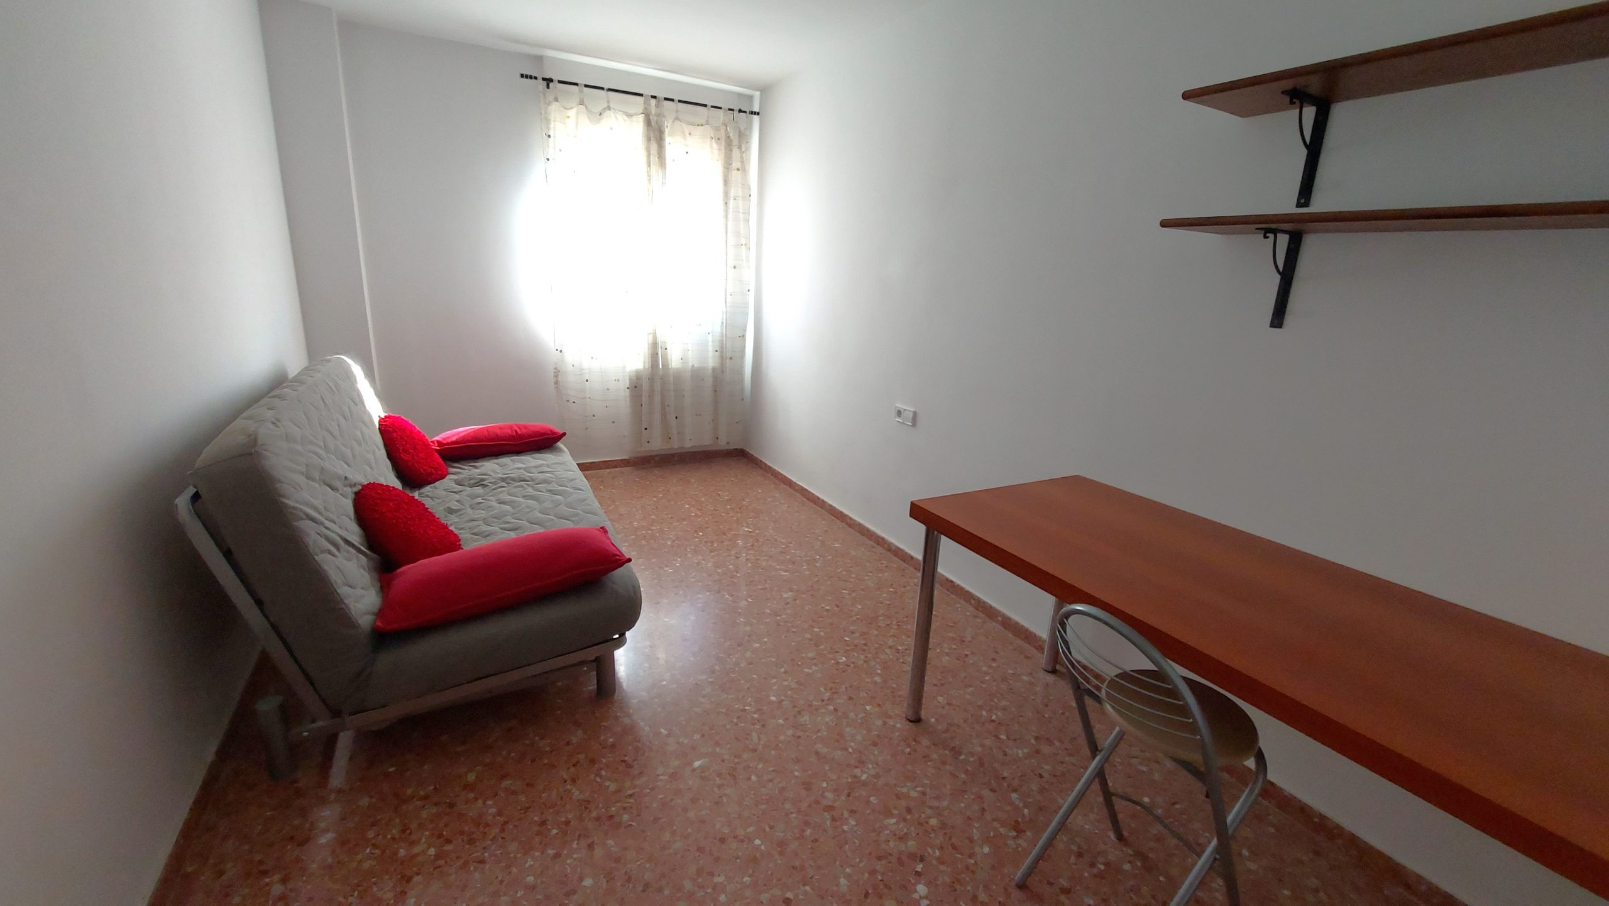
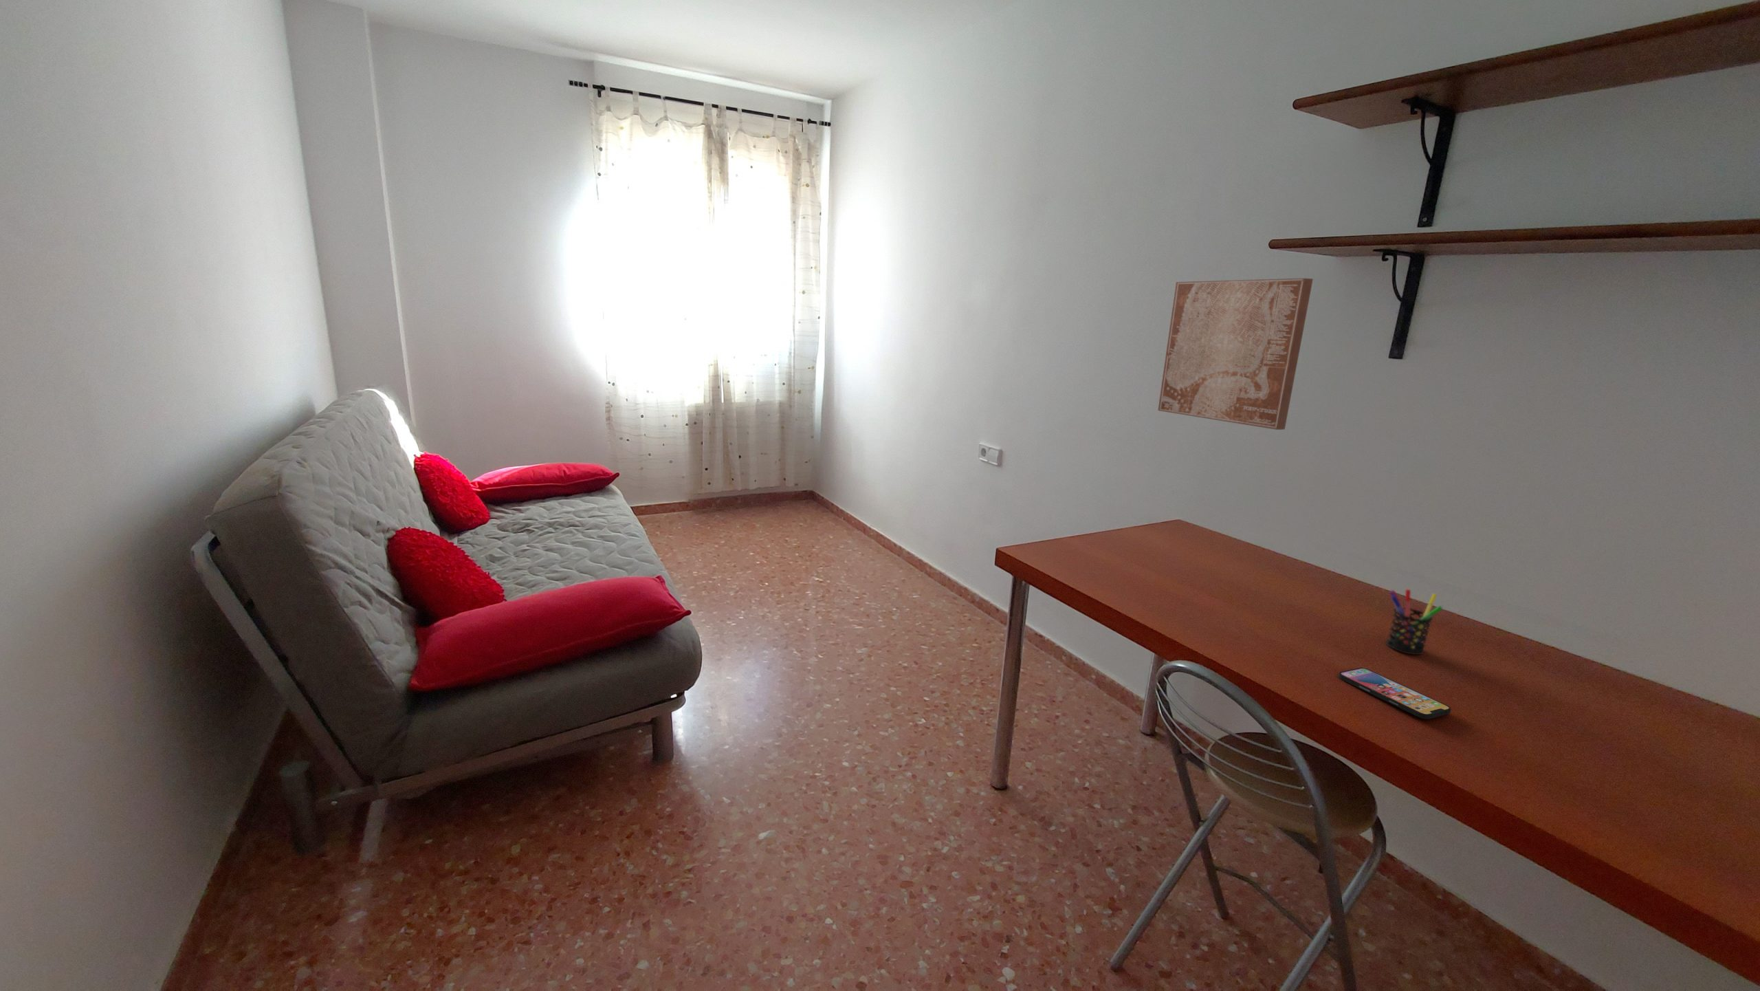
+ pen holder [1385,589,1443,655]
+ smartphone [1338,667,1452,720]
+ wall art [1157,278,1314,430]
